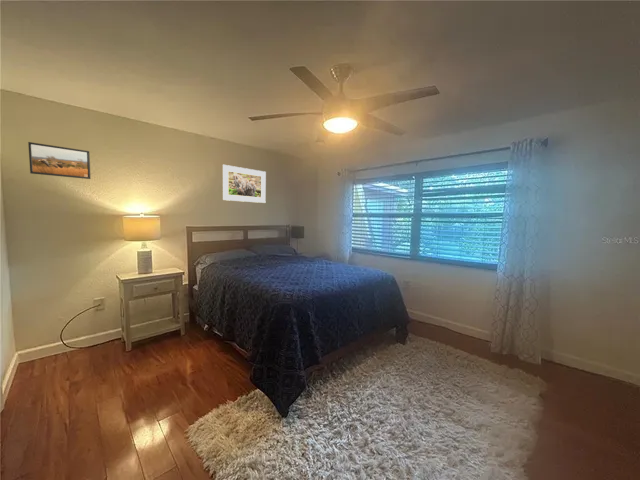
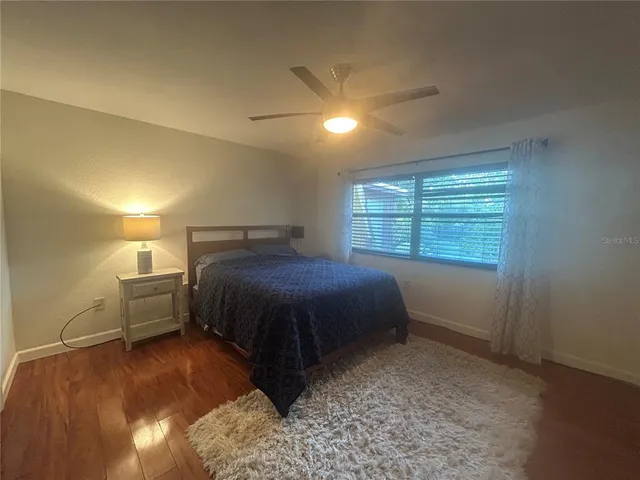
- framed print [221,164,267,204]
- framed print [27,141,92,180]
